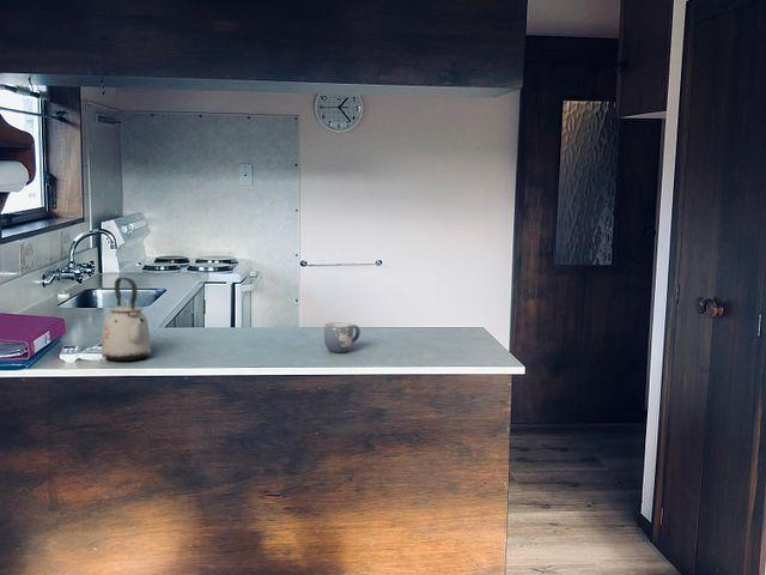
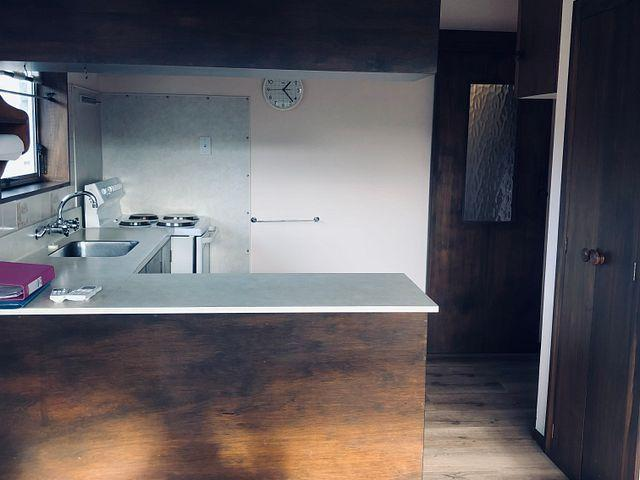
- mug [323,321,361,353]
- kettle [101,277,152,362]
